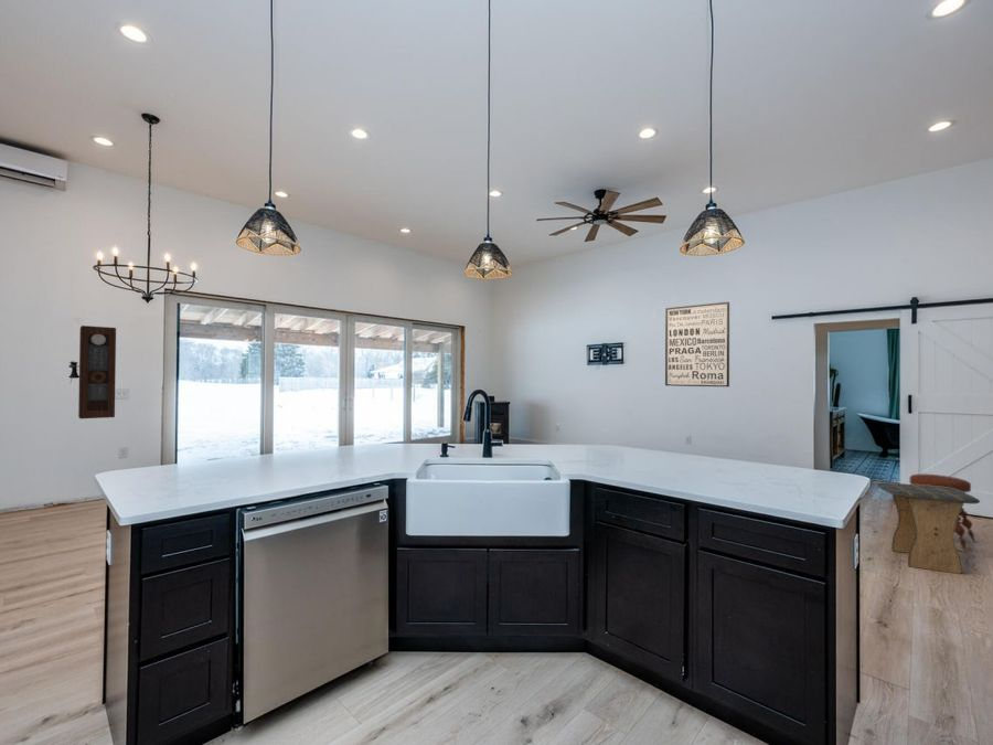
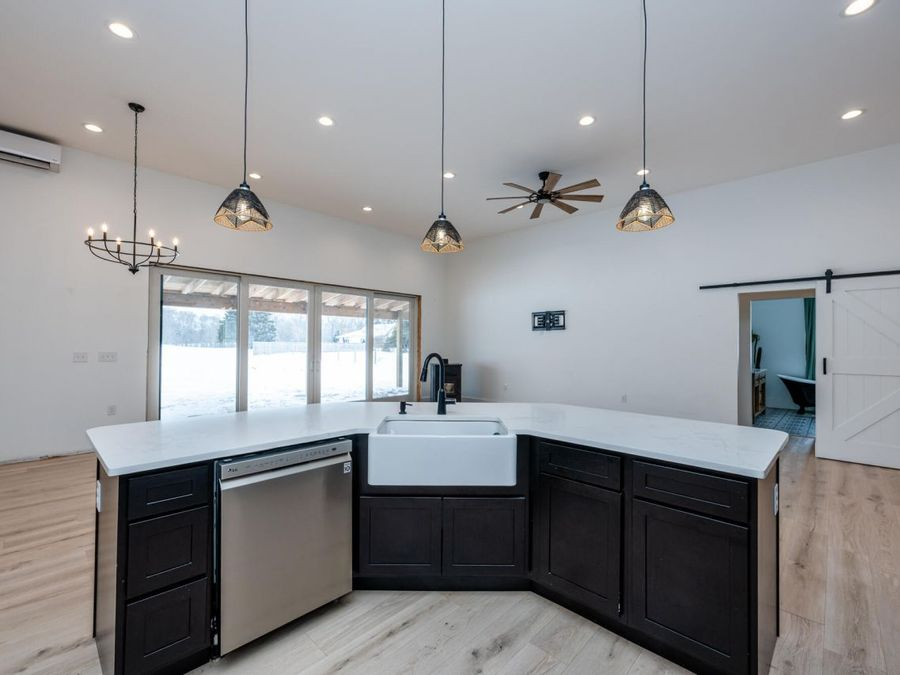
- stool [909,472,976,553]
- pendulum clock [67,324,117,419]
- stool [876,481,981,575]
- wall art [664,301,730,387]
